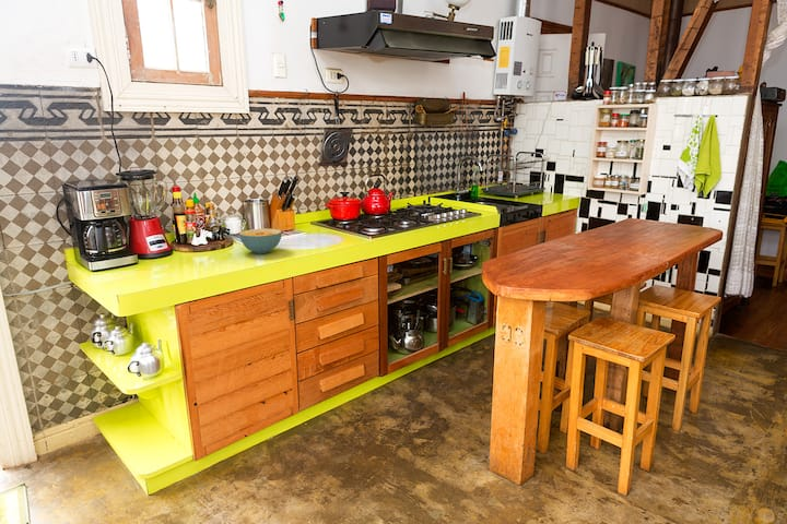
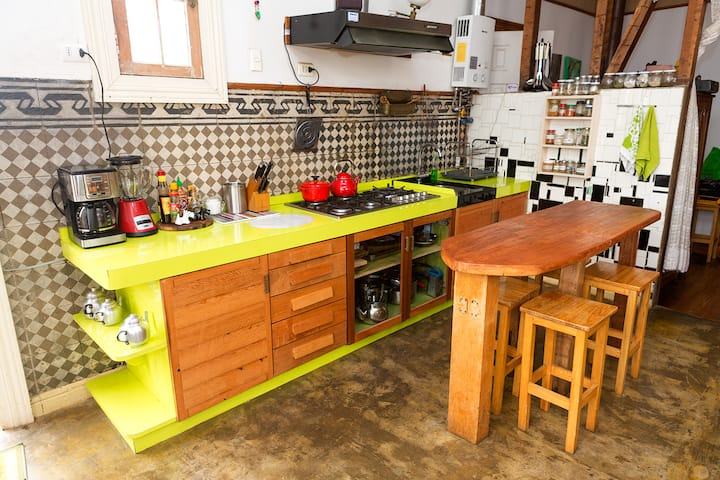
- cereal bowl [238,227,283,254]
